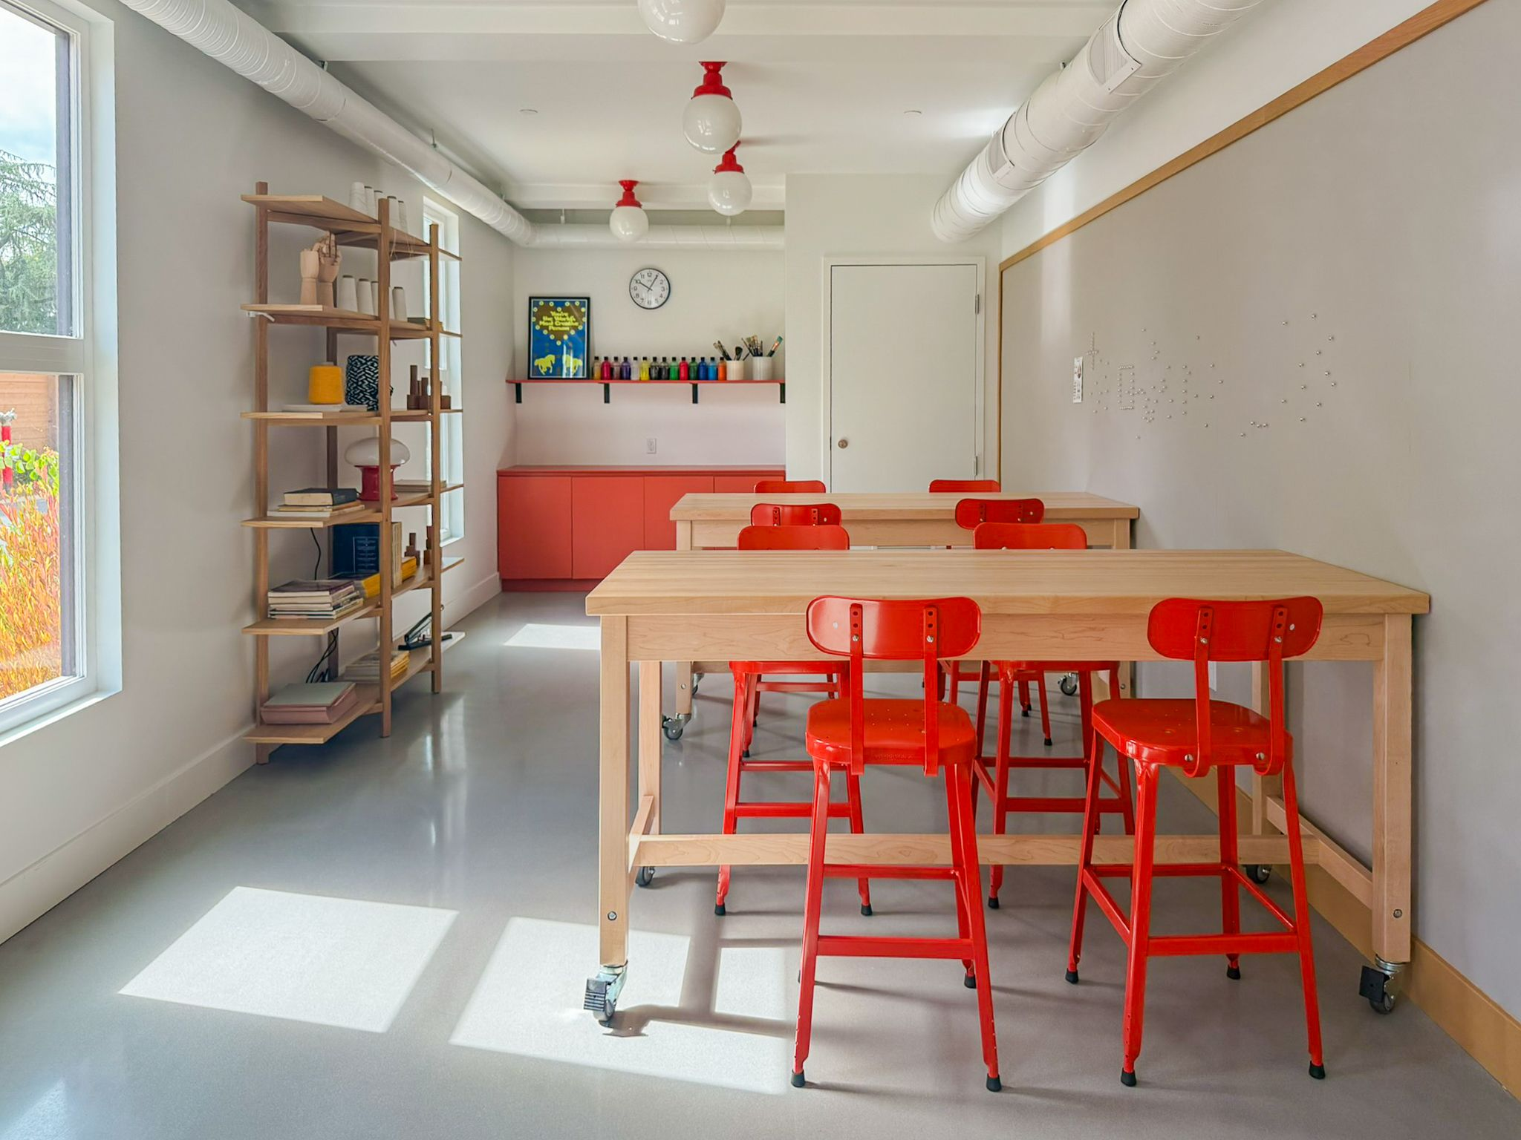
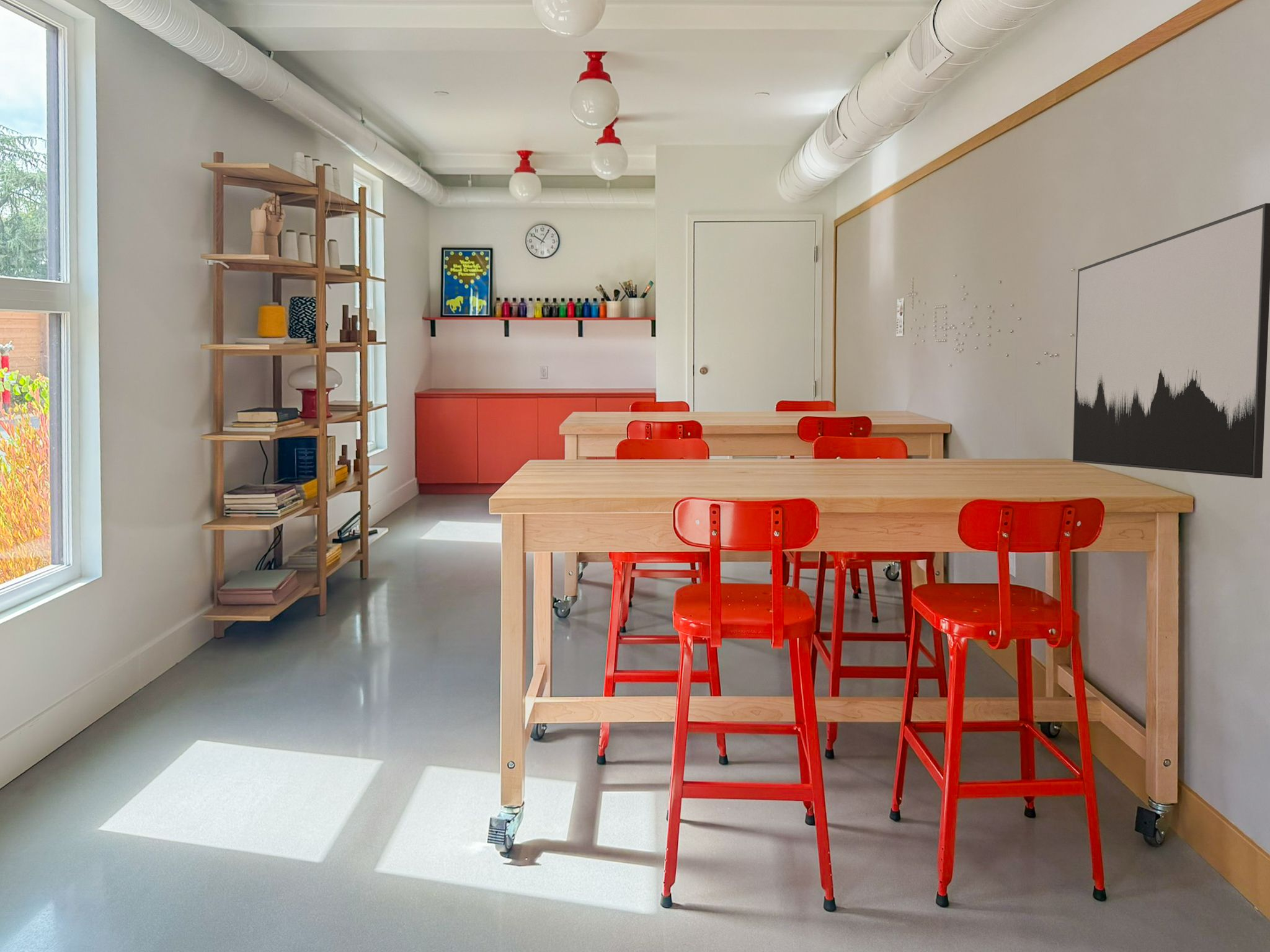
+ wall art [1072,203,1270,478]
